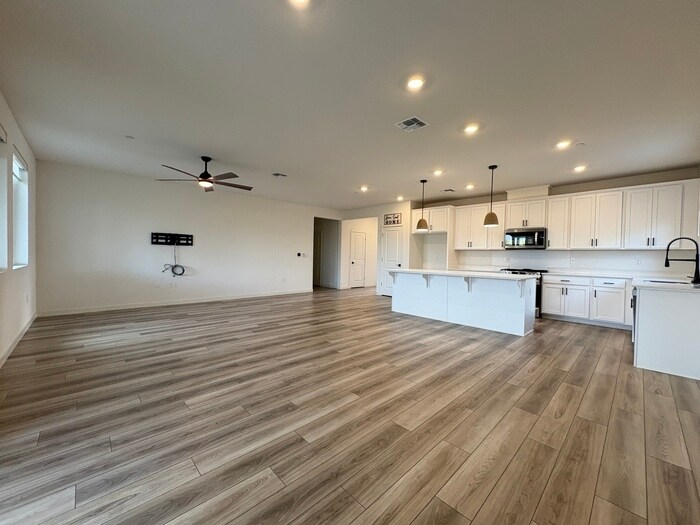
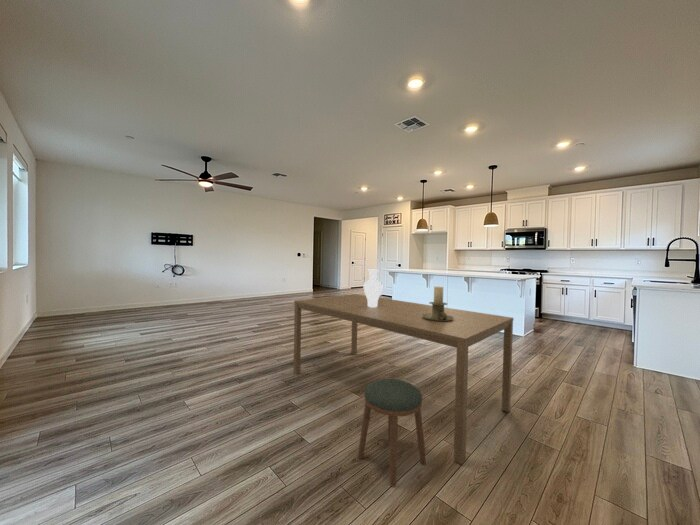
+ stool [357,377,427,488]
+ dining table [293,293,514,466]
+ vase [363,269,383,307]
+ candle holder [422,286,454,321]
